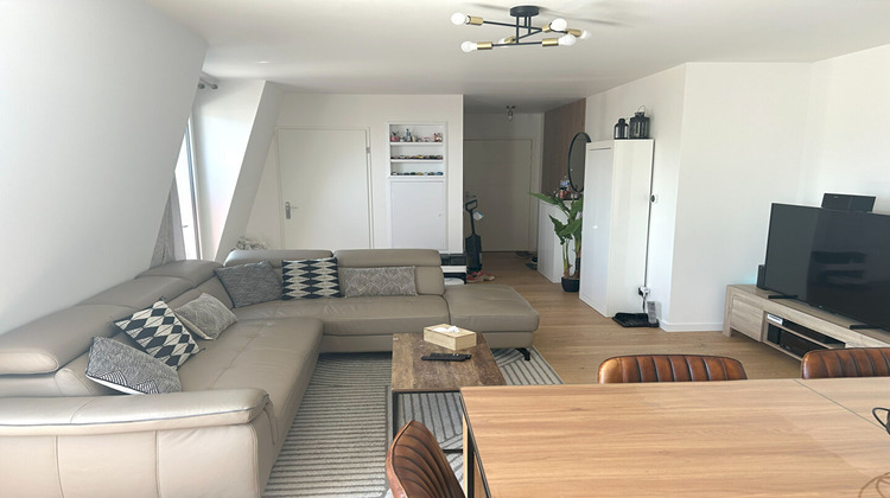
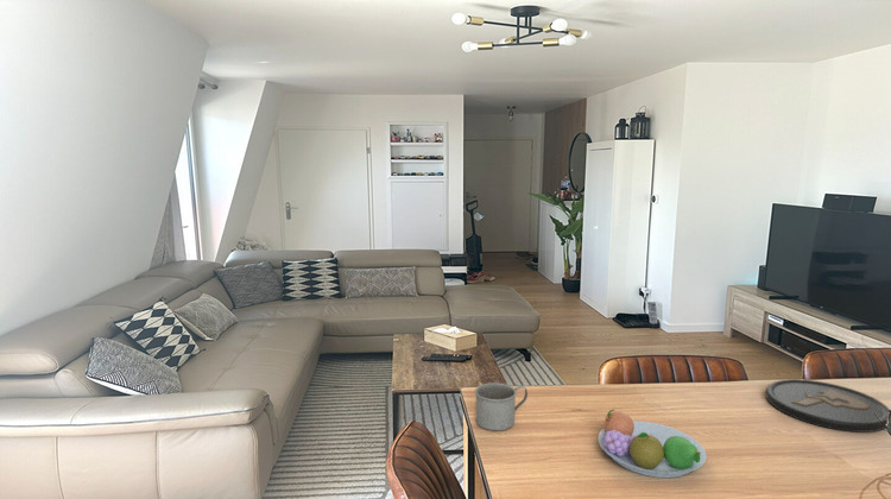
+ fruit bowl [596,409,708,479]
+ mug [474,381,529,431]
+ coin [764,378,891,434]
